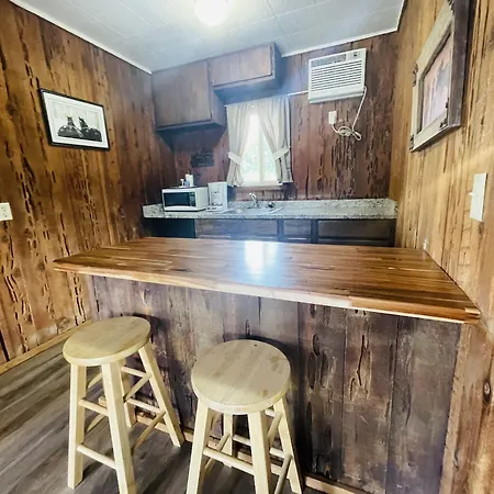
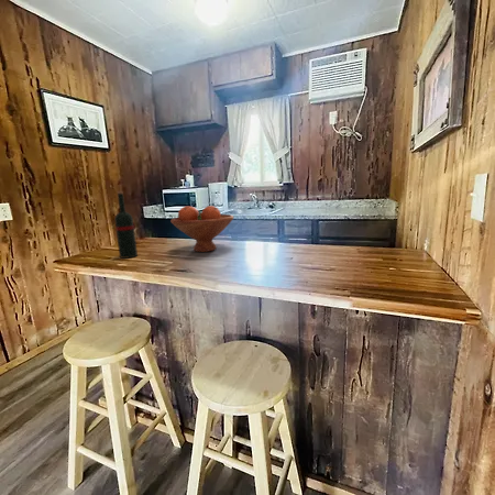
+ fruit bowl [169,205,234,253]
+ wine bottle [113,190,139,260]
